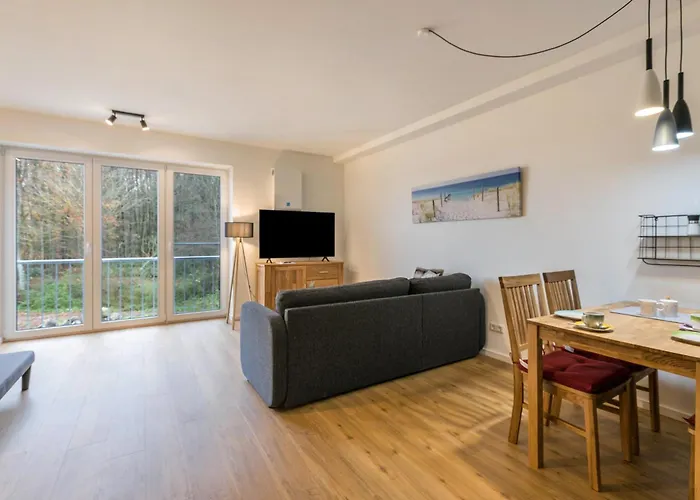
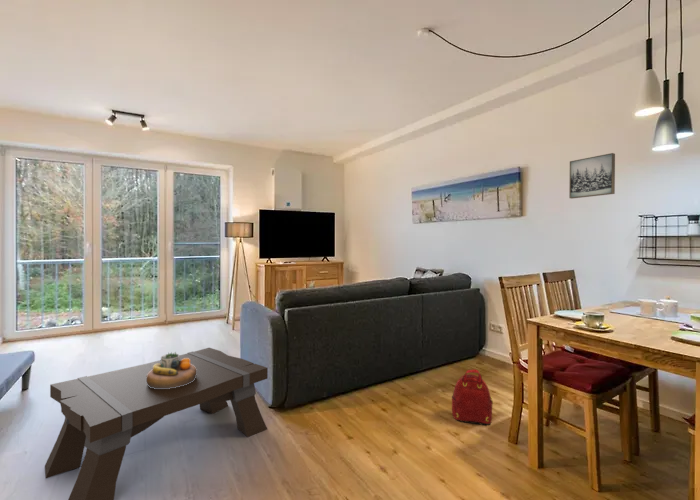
+ decorative bowl [146,351,197,389]
+ coffee table [44,347,269,500]
+ backpack [451,368,494,426]
+ wall art [568,152,616,200]
